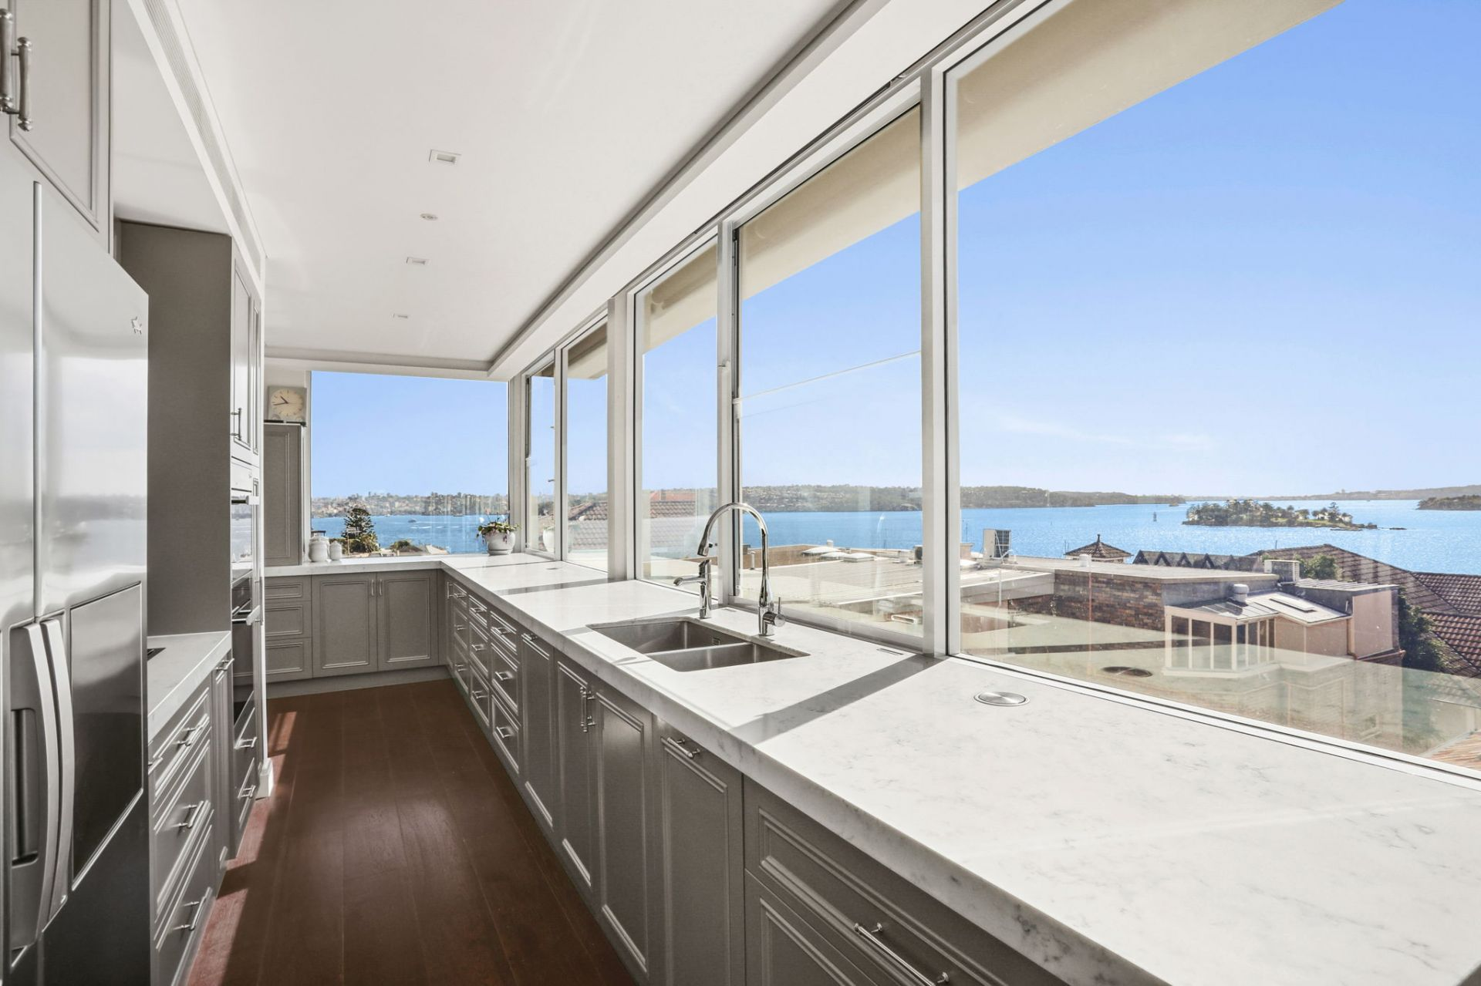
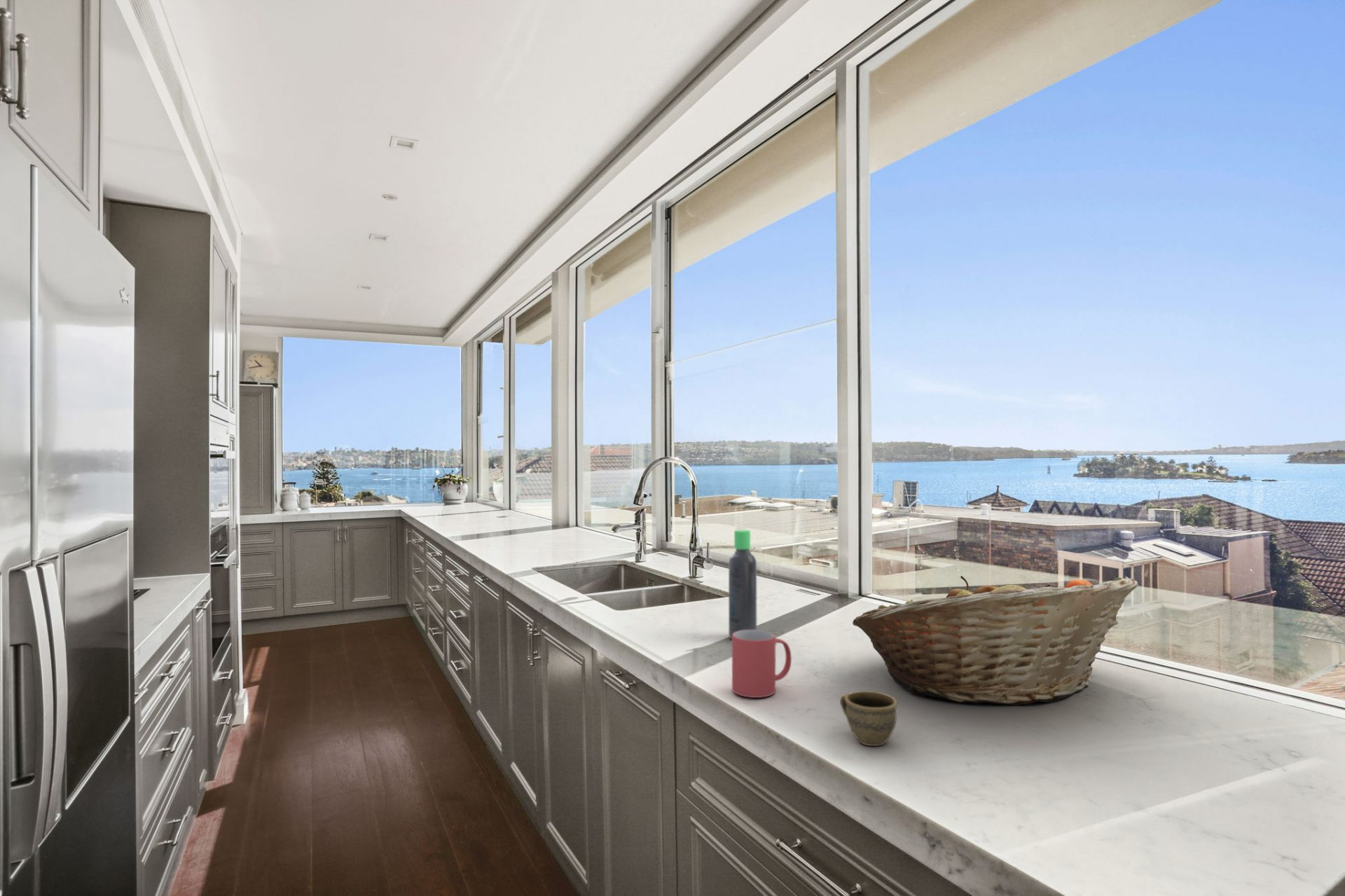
+ fruit basket [852,575,1139,706]
+ mug [731,629,792,698]
+ cup [839,690,898,747]
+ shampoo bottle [728,529,758,640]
